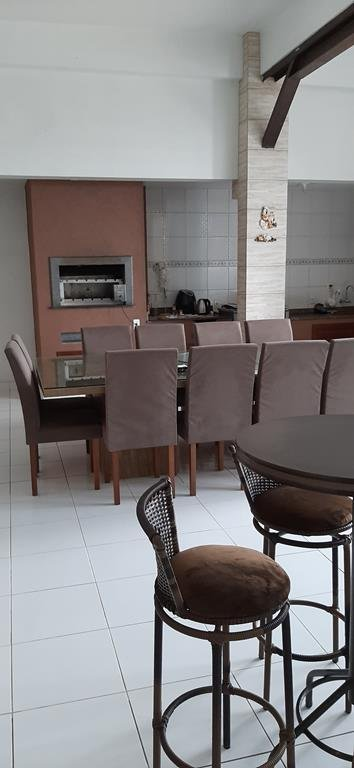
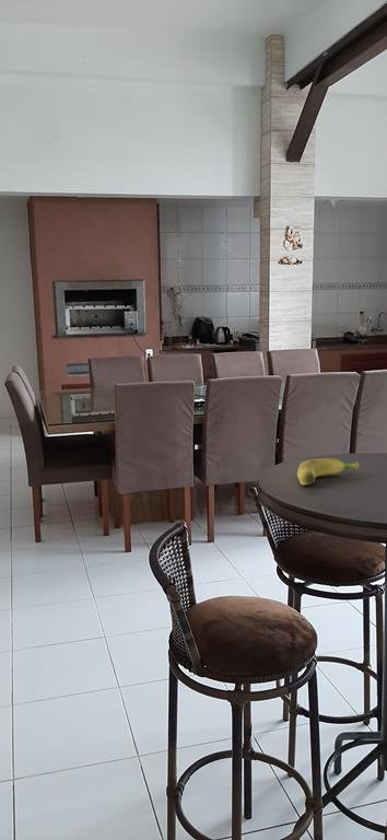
+ banana [296,457,360,486]
